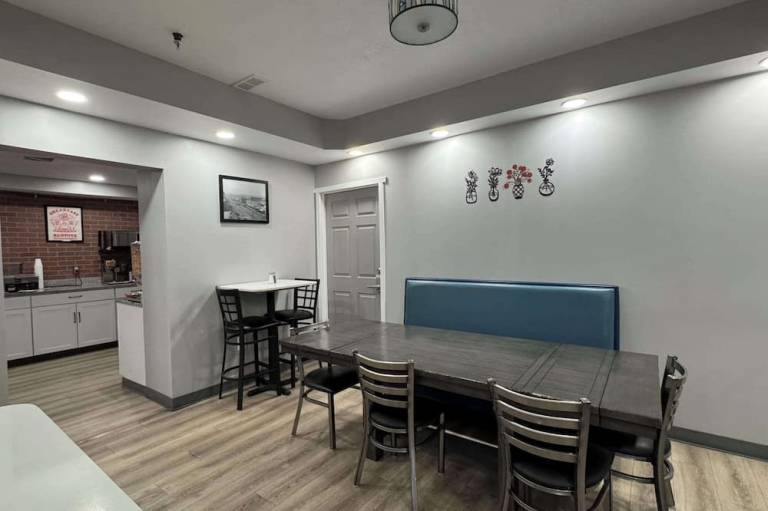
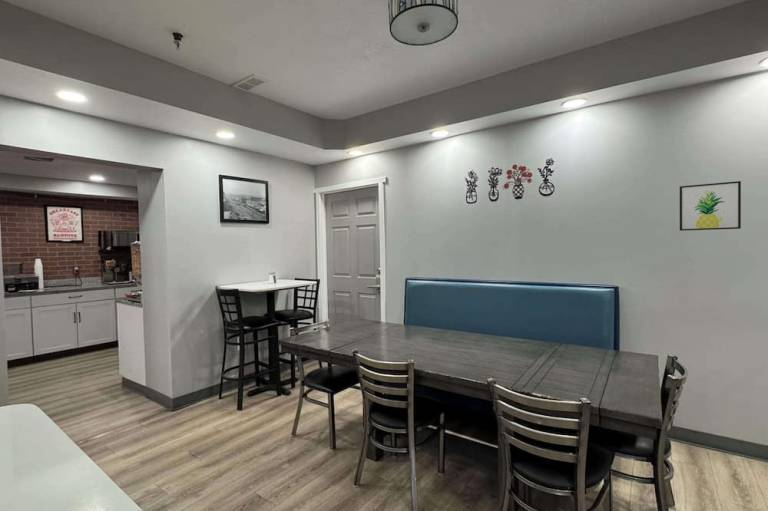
+ wall art [679,180,742,232]
